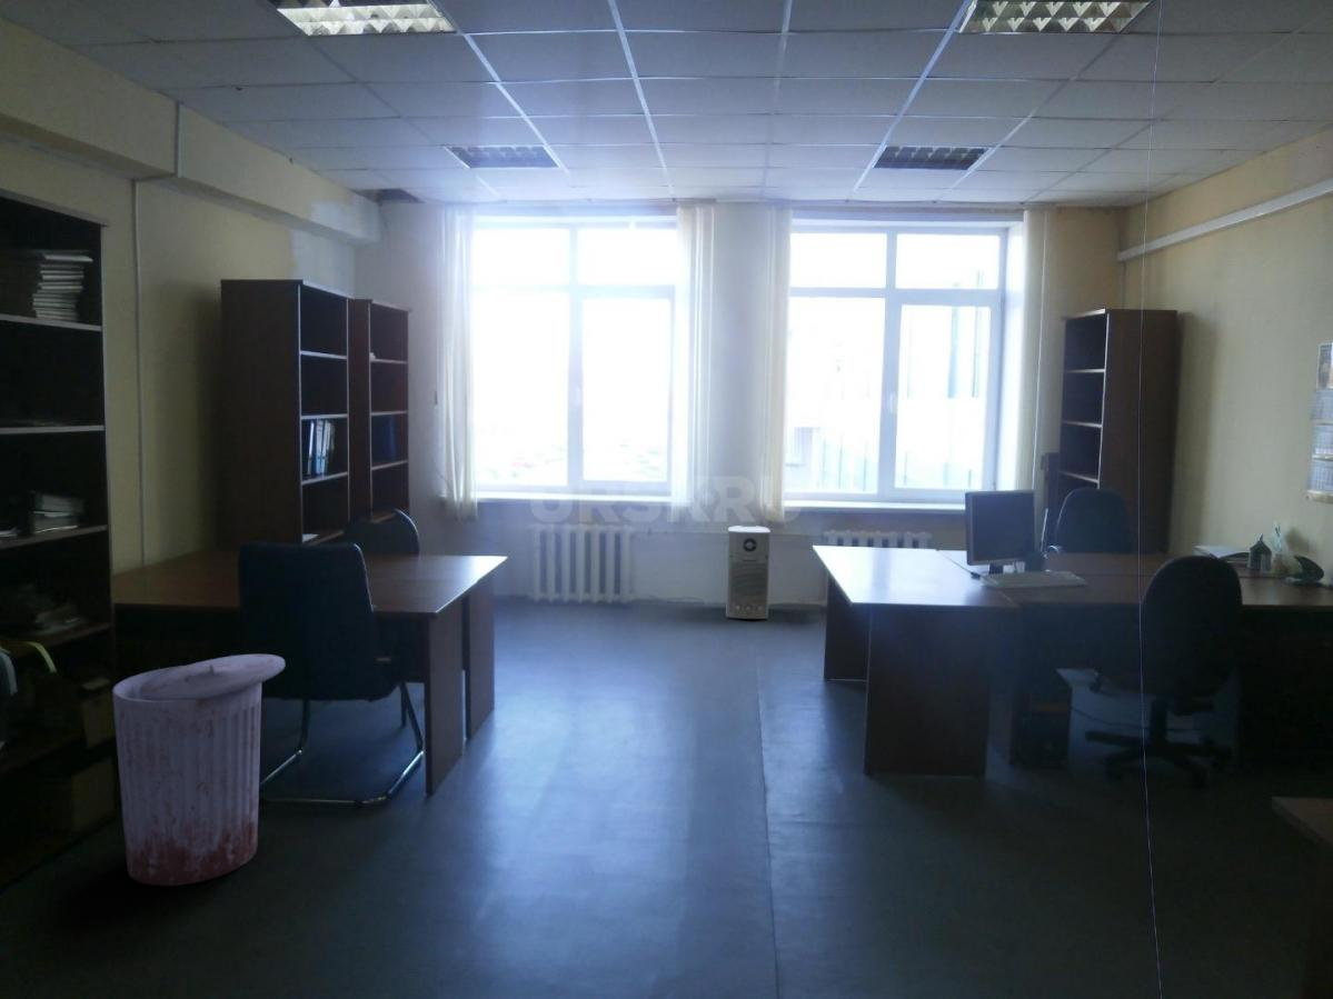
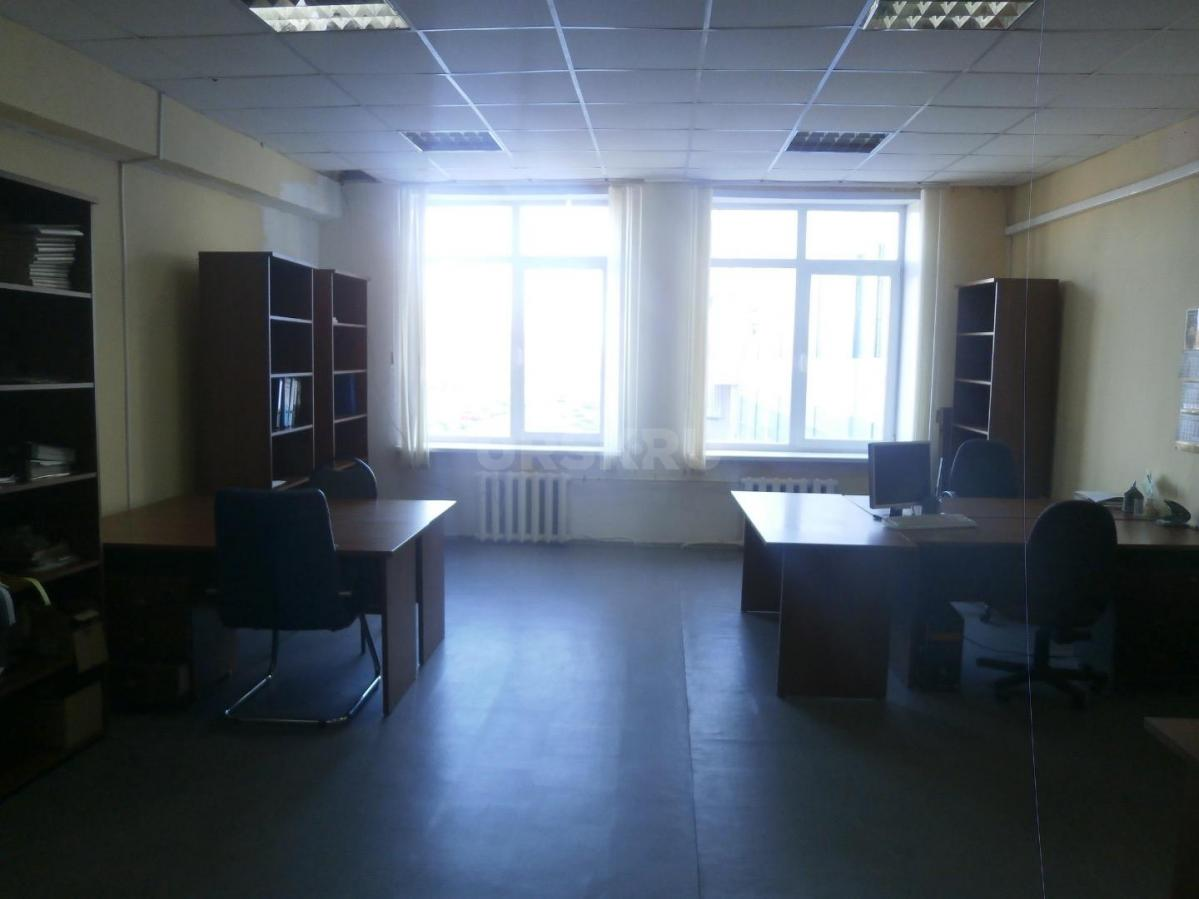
- air purifier [725,525,772,620]
- trash can [111,653,287,887]
